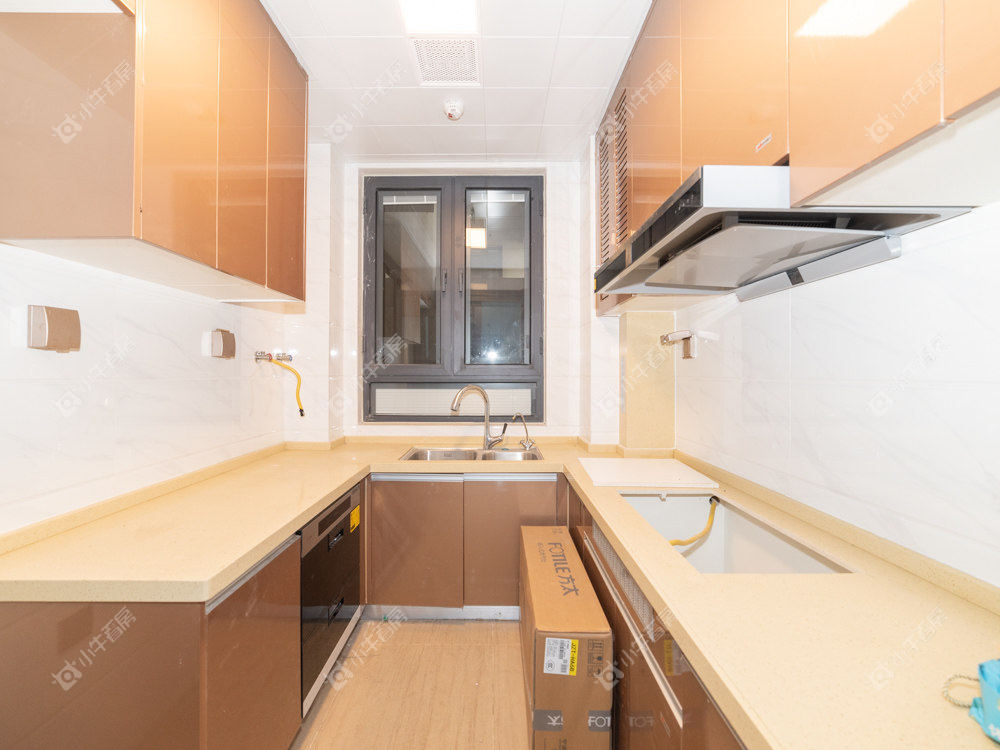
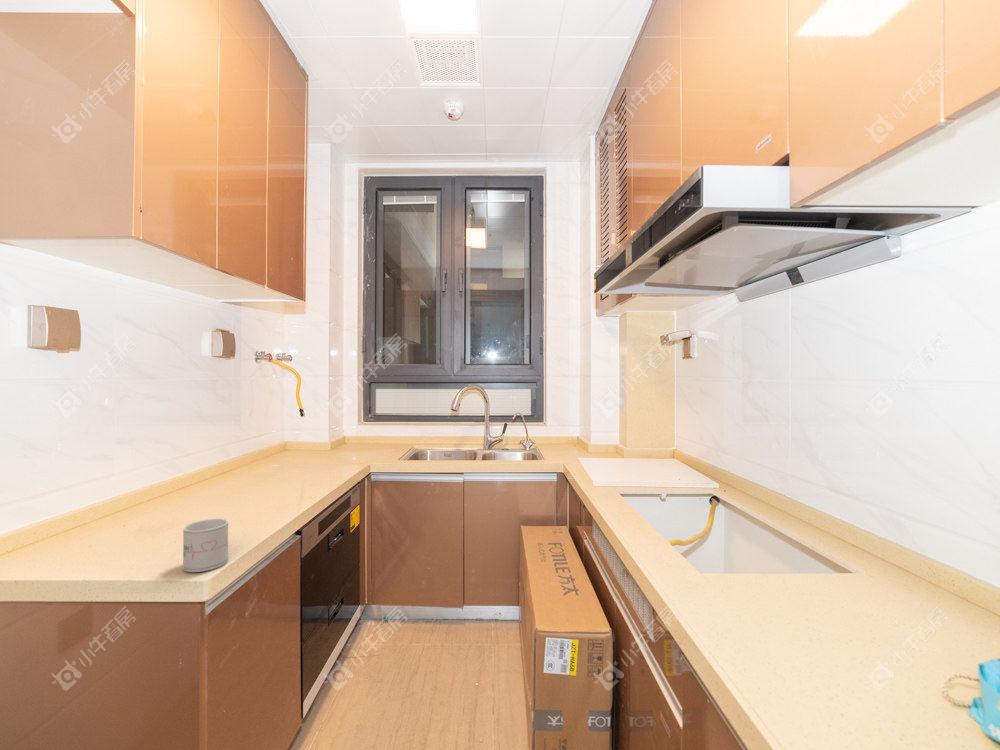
+ mug [182,518,229,573]
